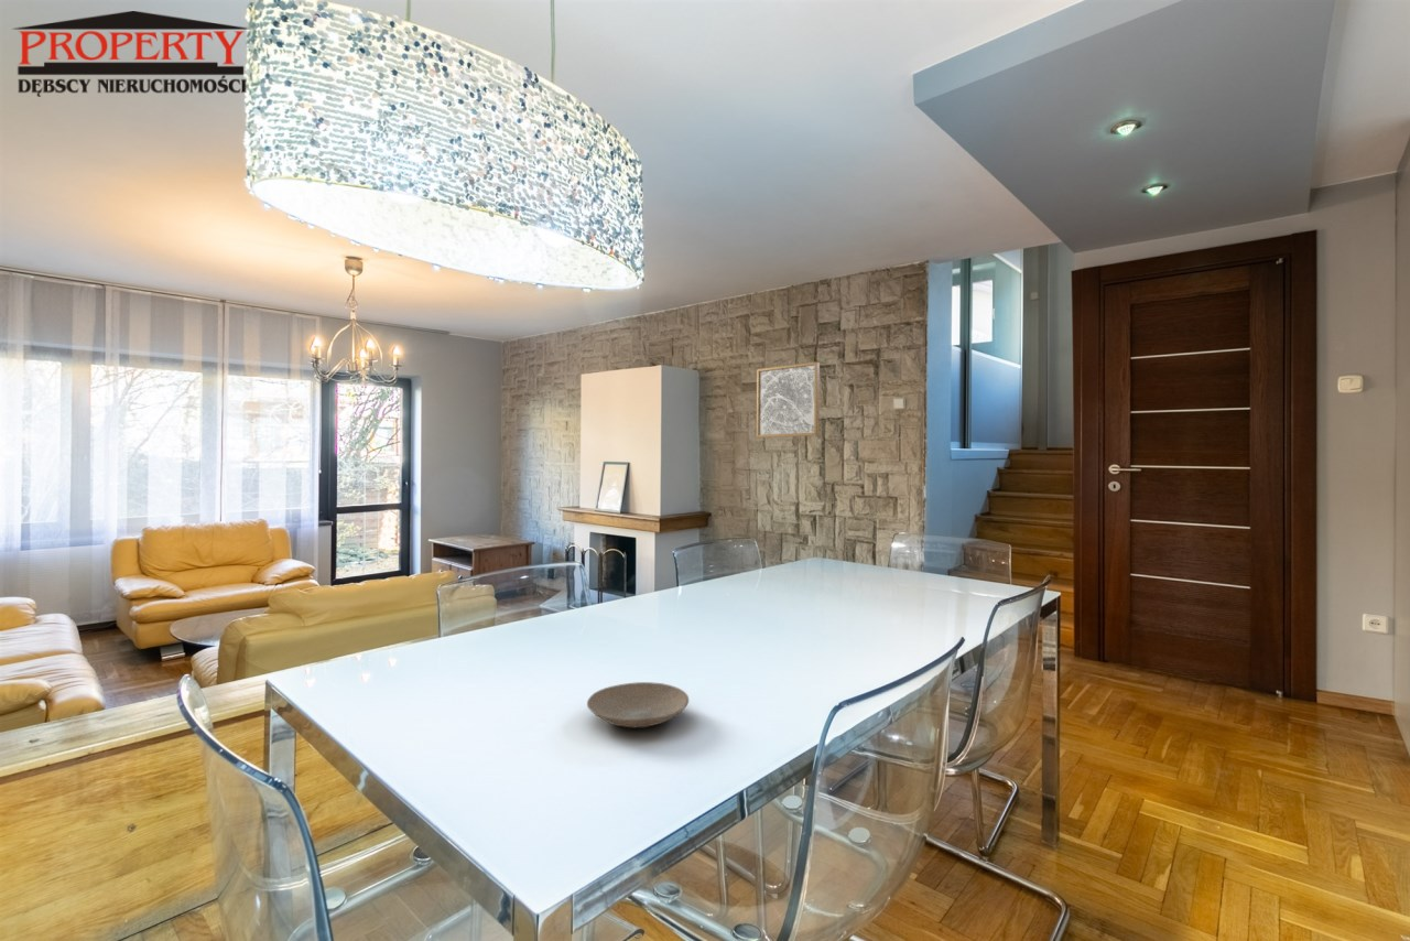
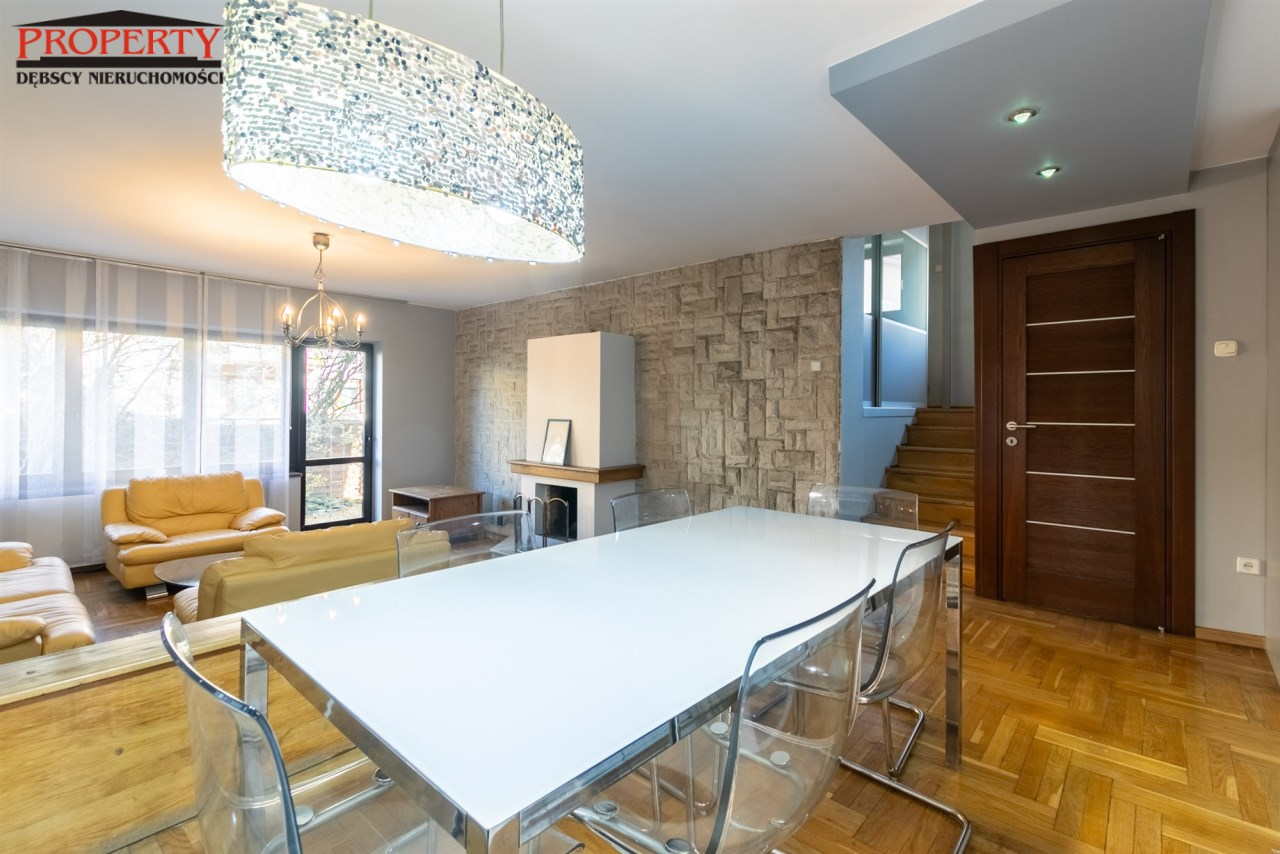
- wall art [756,361,821,439]
- plate [586,681,690,728]
